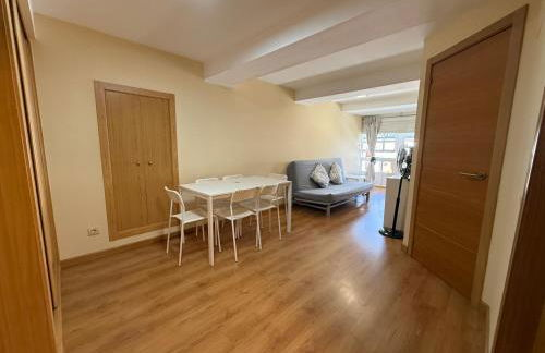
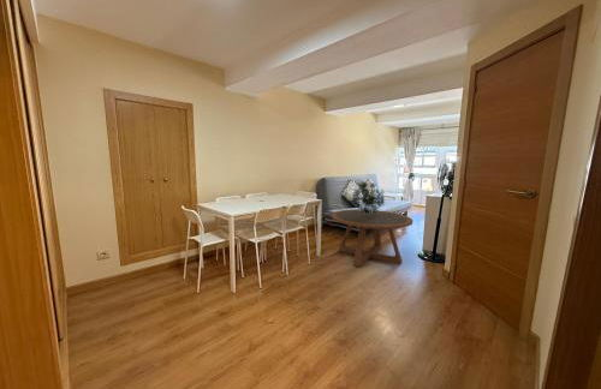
+ coffee table [331,208,413,268]
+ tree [347,180,386,215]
